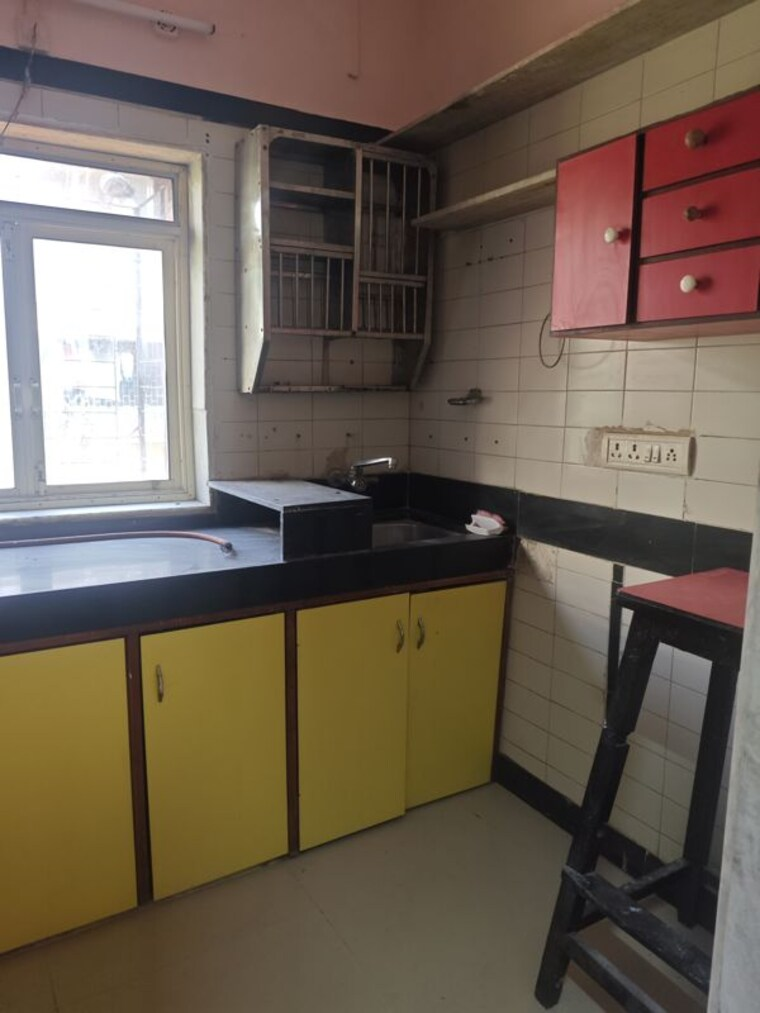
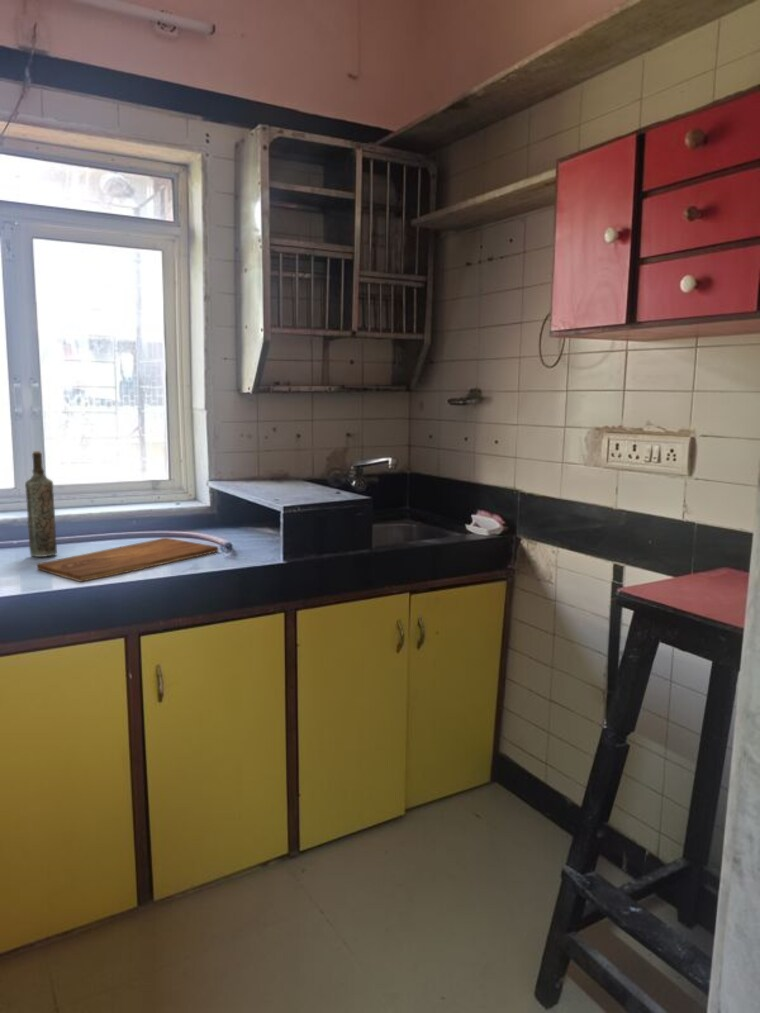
+ cutting board [36,537,219,583]
+ bottle [24,450,58,558]
